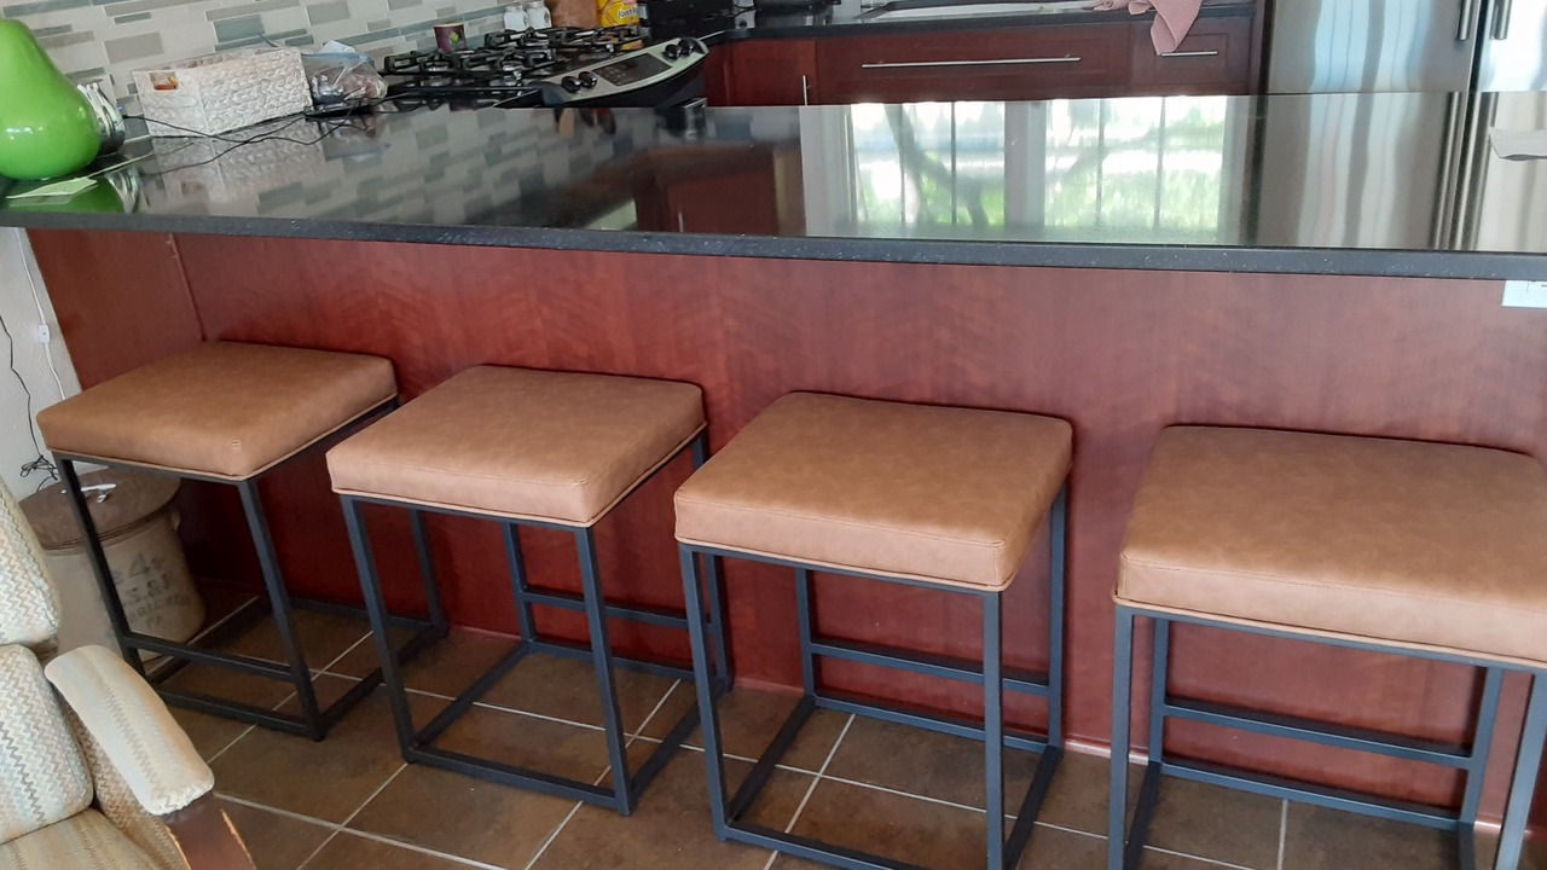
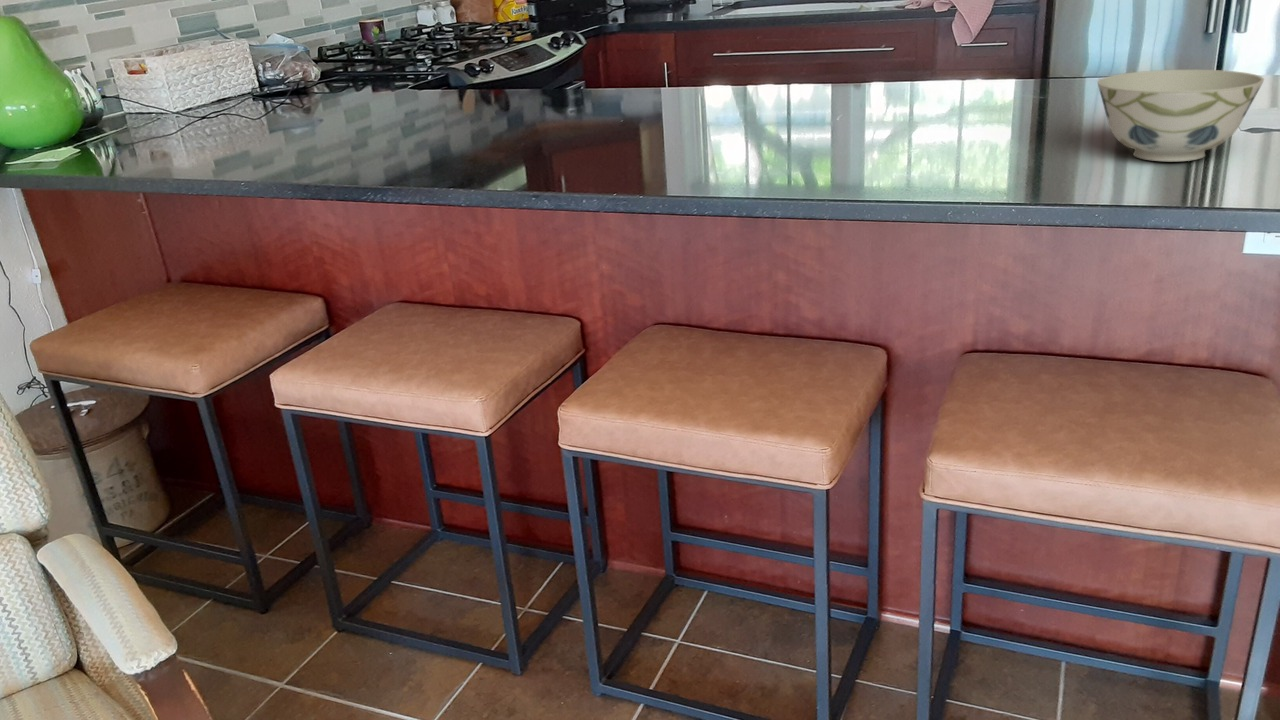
+ bowl [1096,69,1265,162]
